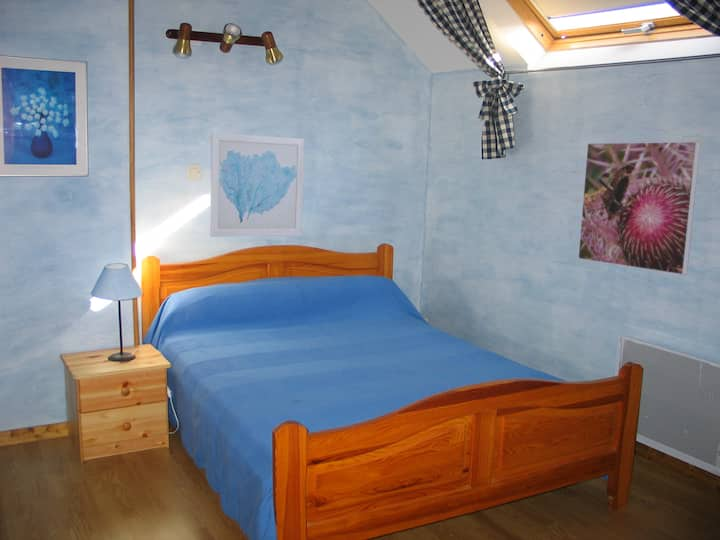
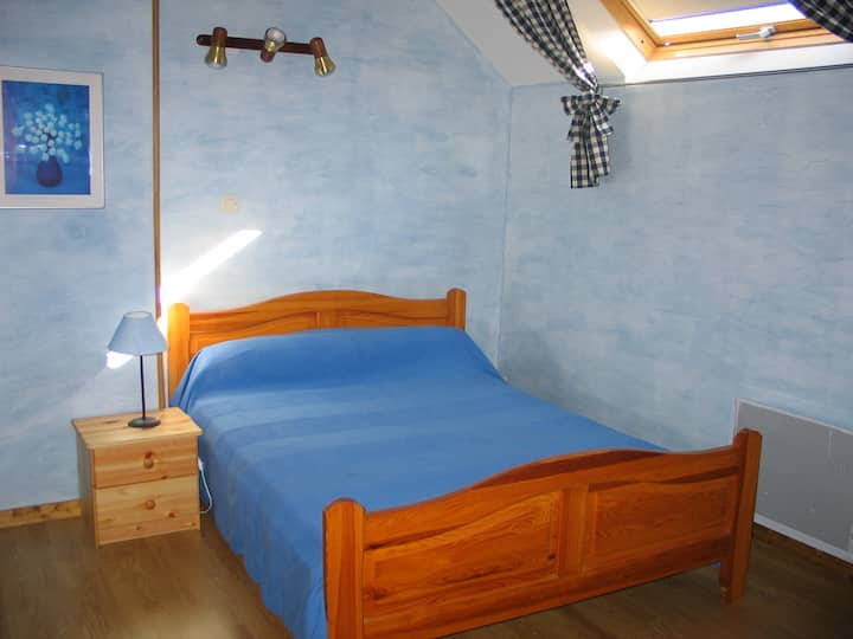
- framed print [577,140,702,276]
- wall art [209,132,305,238]
